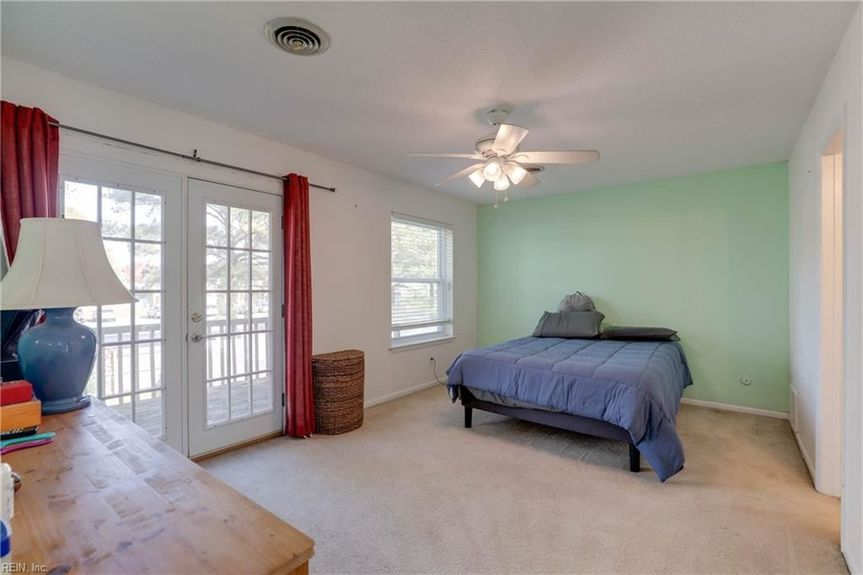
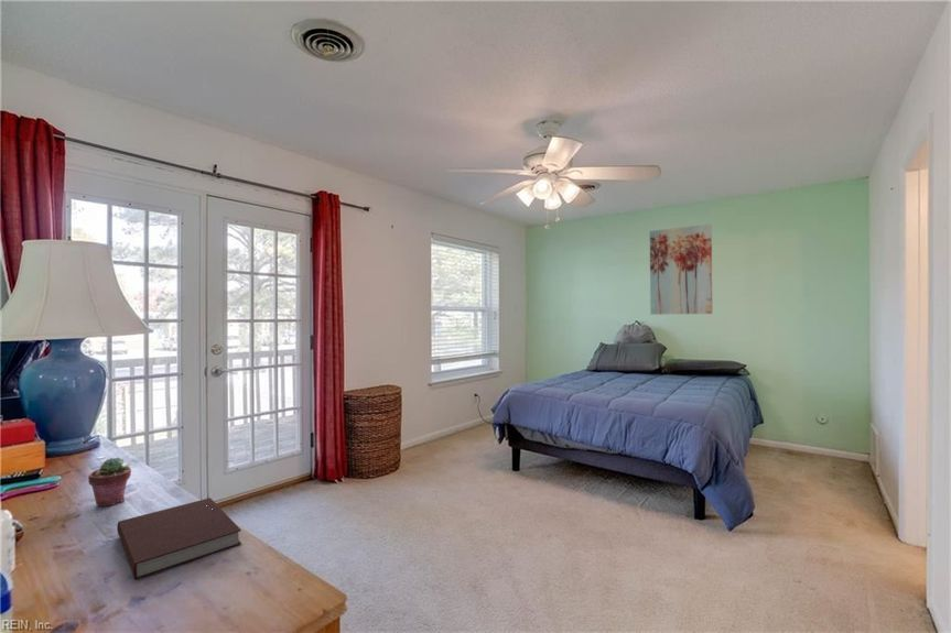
+ potted succulent [87,457,132,508]
+ wall art [649,222,713,316]
+ notebook [116,496,242,580]
